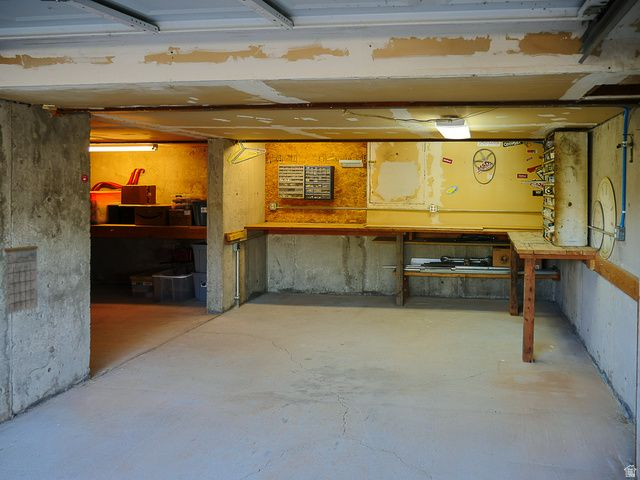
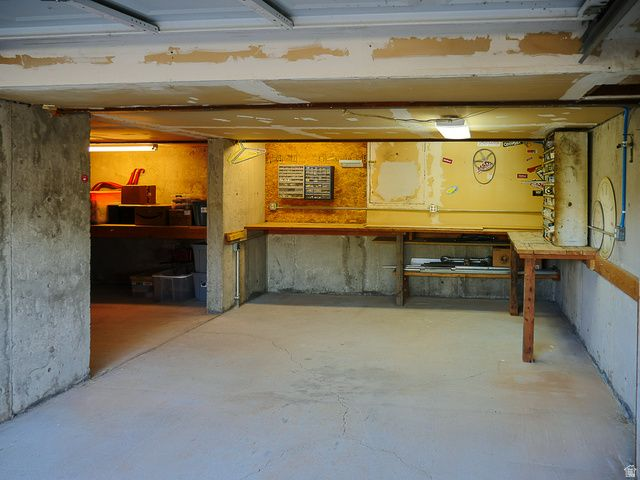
- calendar [3,231,39,315]
